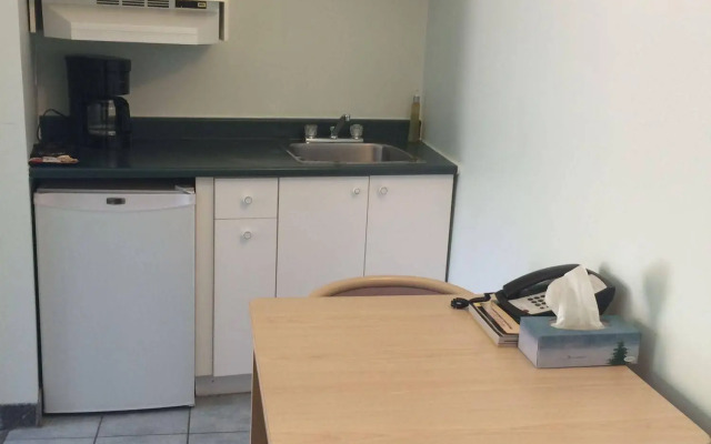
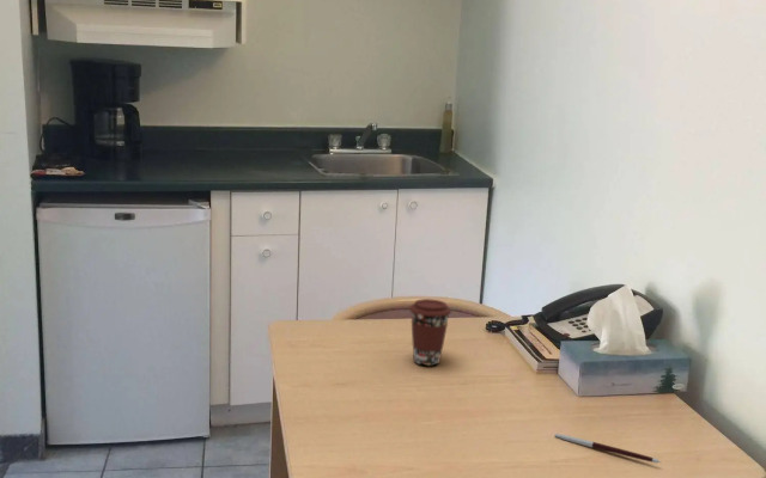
+ coffee cup [408,298,452,367]
+ pen [554,433,663,464]
